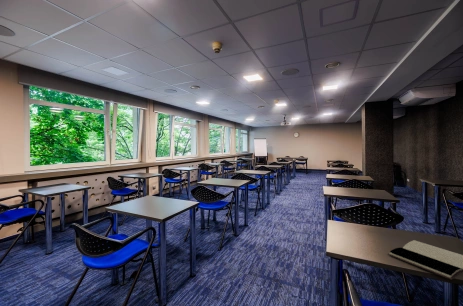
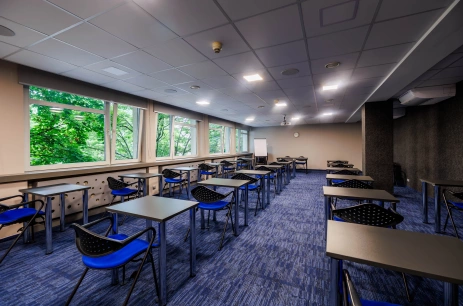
- book [387,239,463,281]
